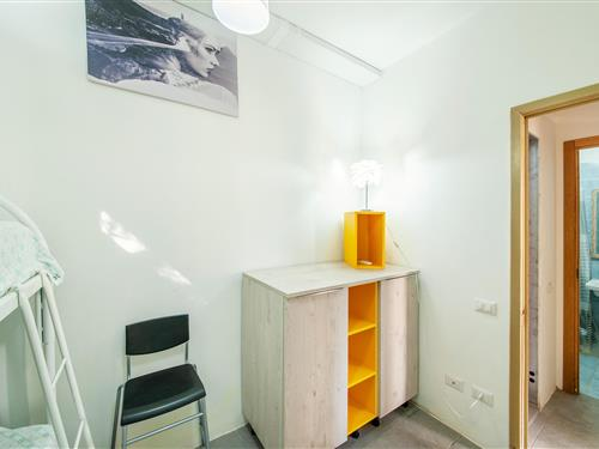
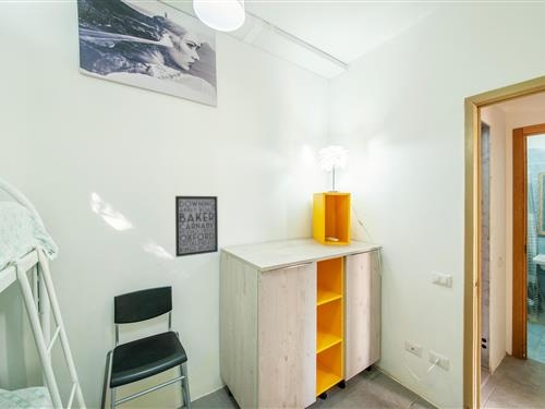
+ wall art [174,195,219,258]
